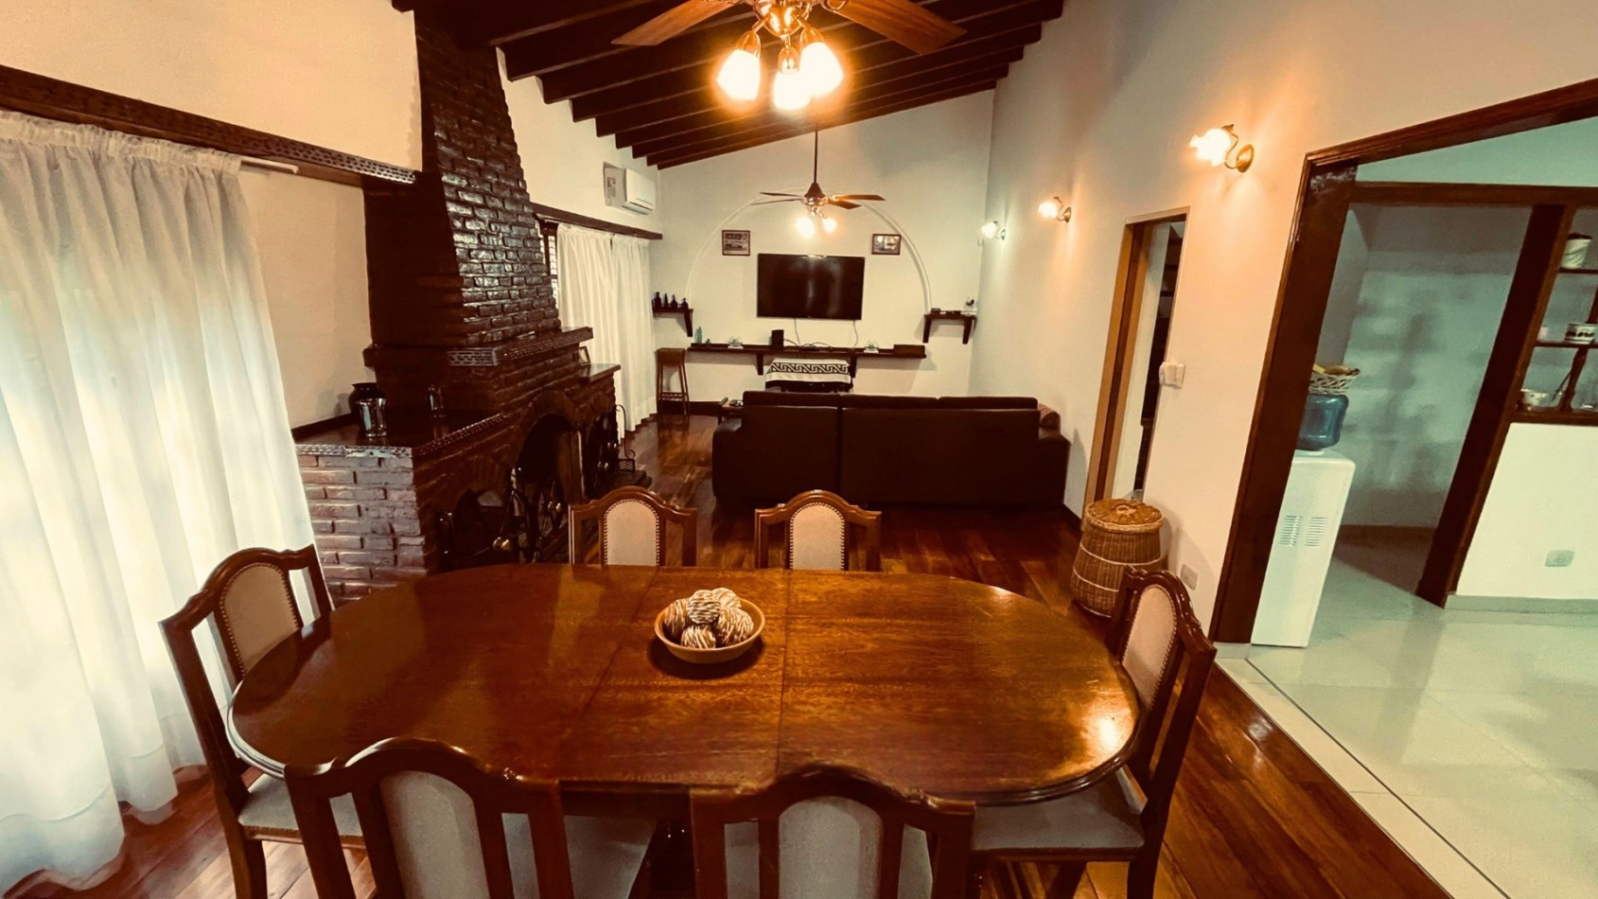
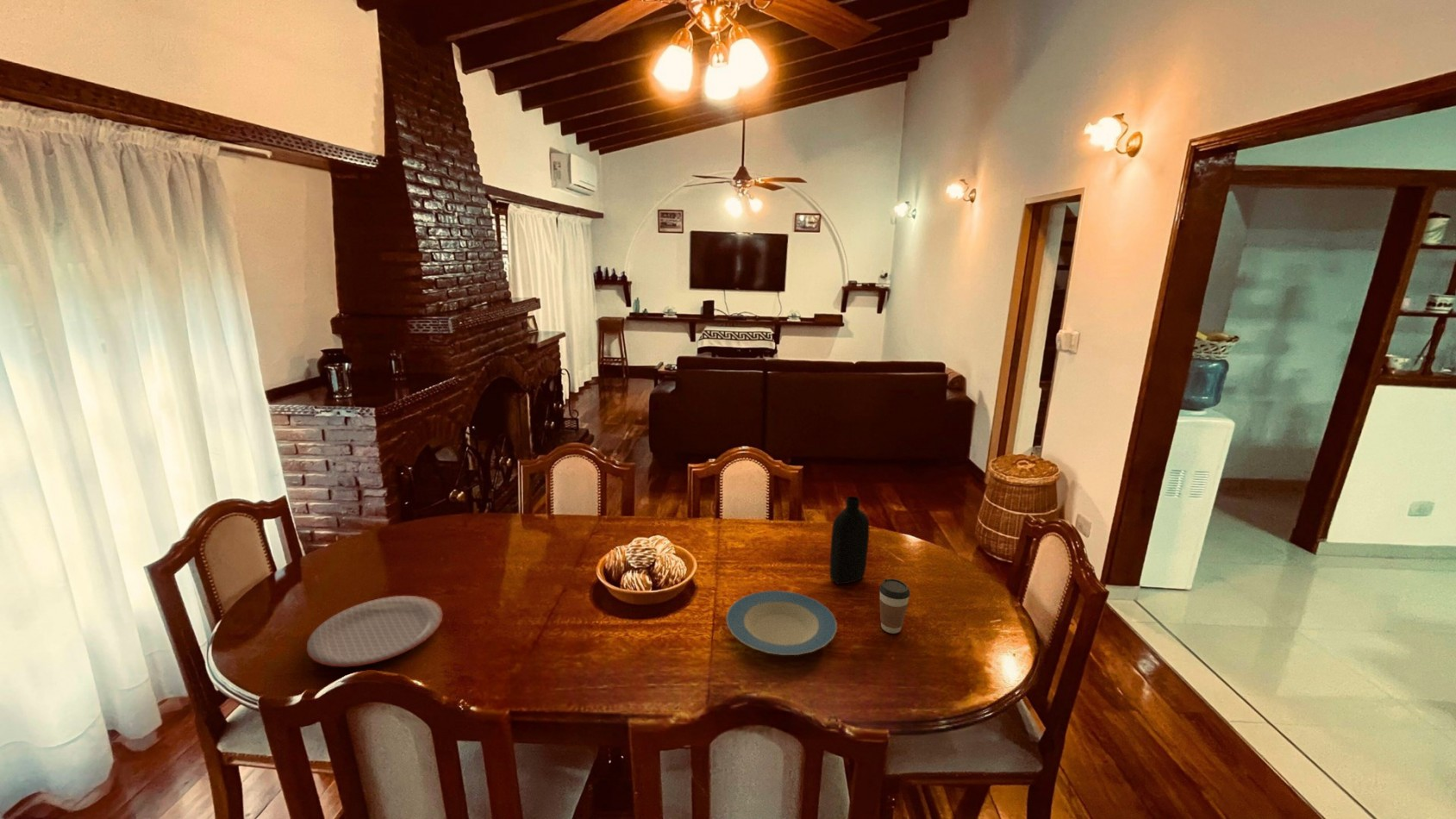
+ plate [306,595,443,667]
+ plate [725,590,838,656]
+ coffee cup [878,578,911,635]
+ bottle [828,496,871,585]
